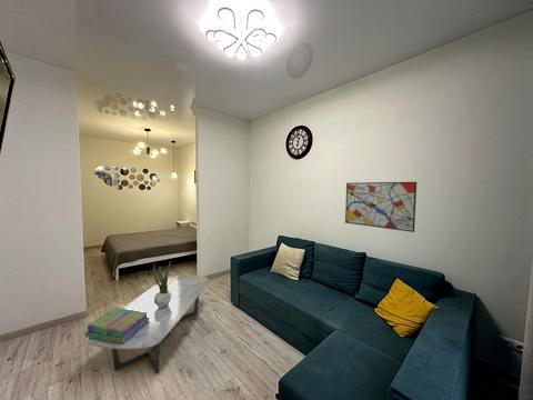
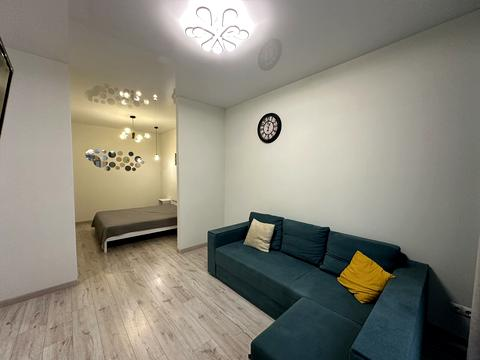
- wall art [344,181,418,233]
- potted plant [152,260,174,309]
- stack of books [84,307,150,343]
- coffee table [87,274,209,374]
